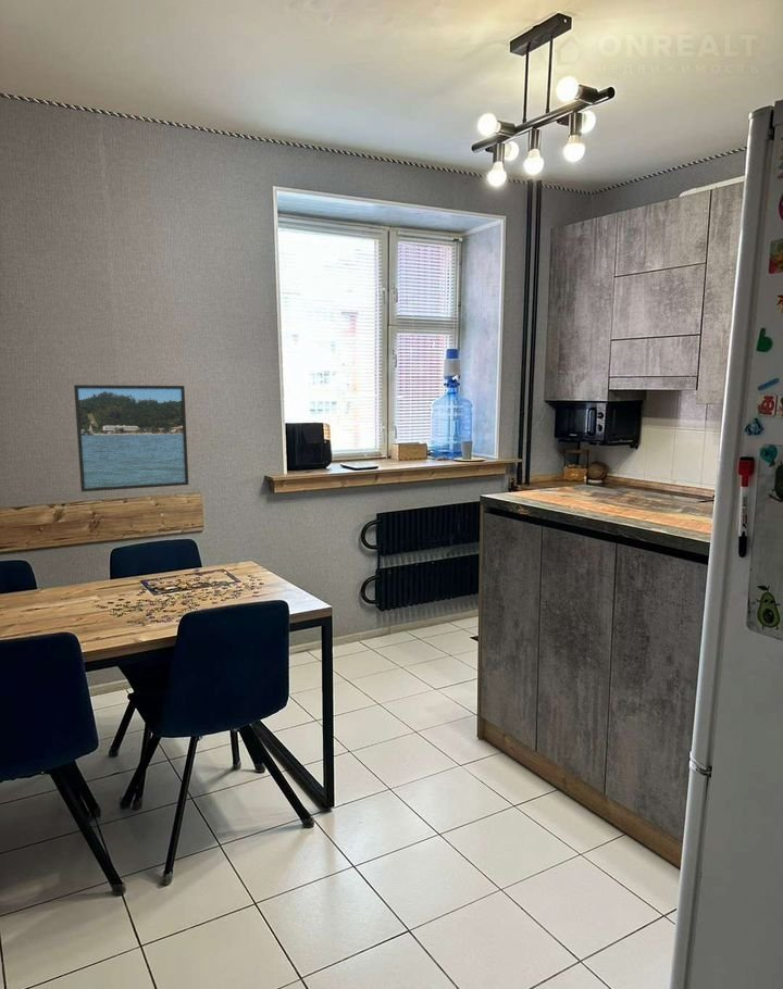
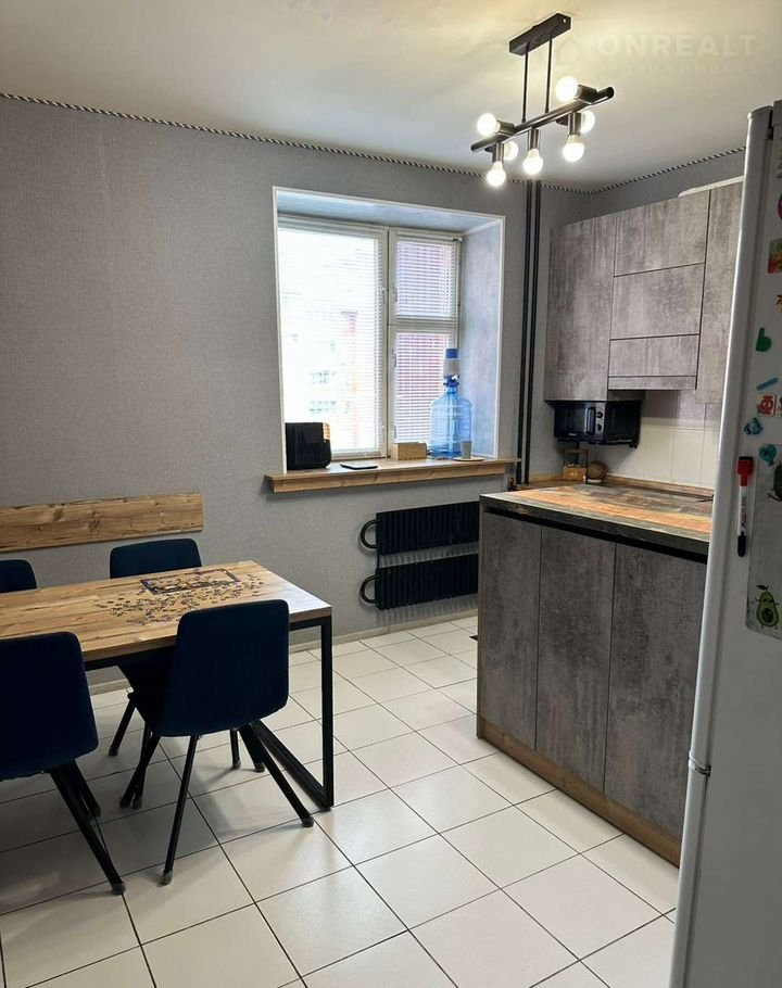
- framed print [73,384,189,492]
